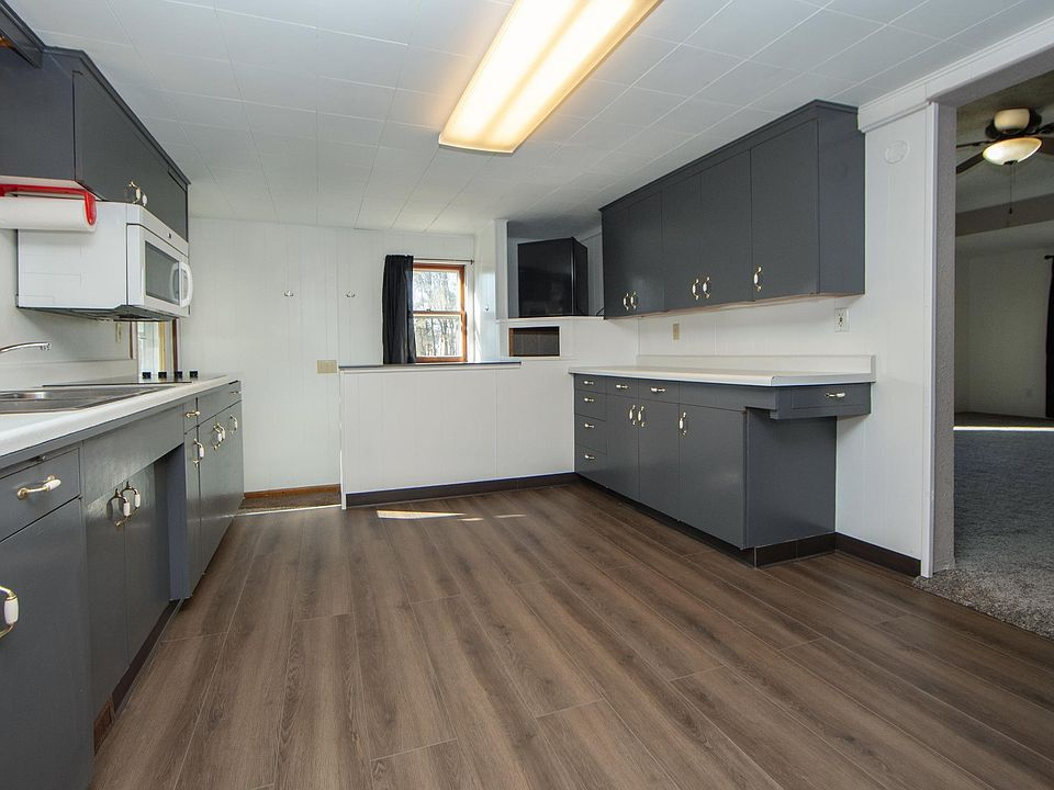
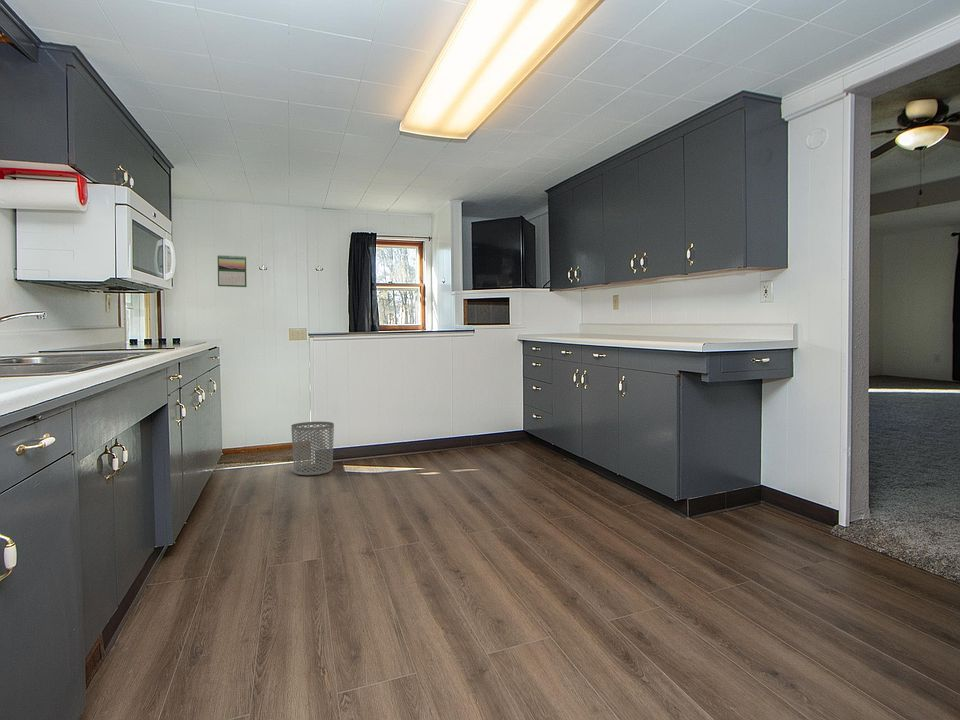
+ calendar [217,254,248,288]
+ waste bin [290,421,335,476]
